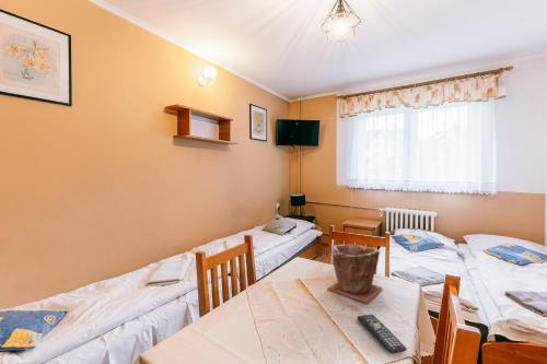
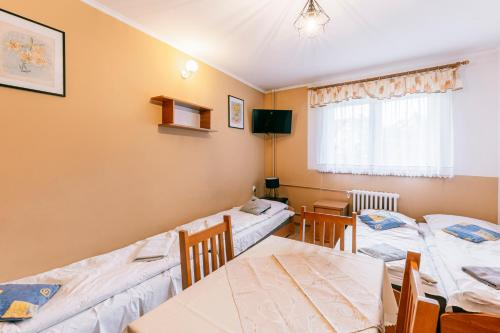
- remote control [357,313,408,355]
- plant pot [326,243,383,304]
